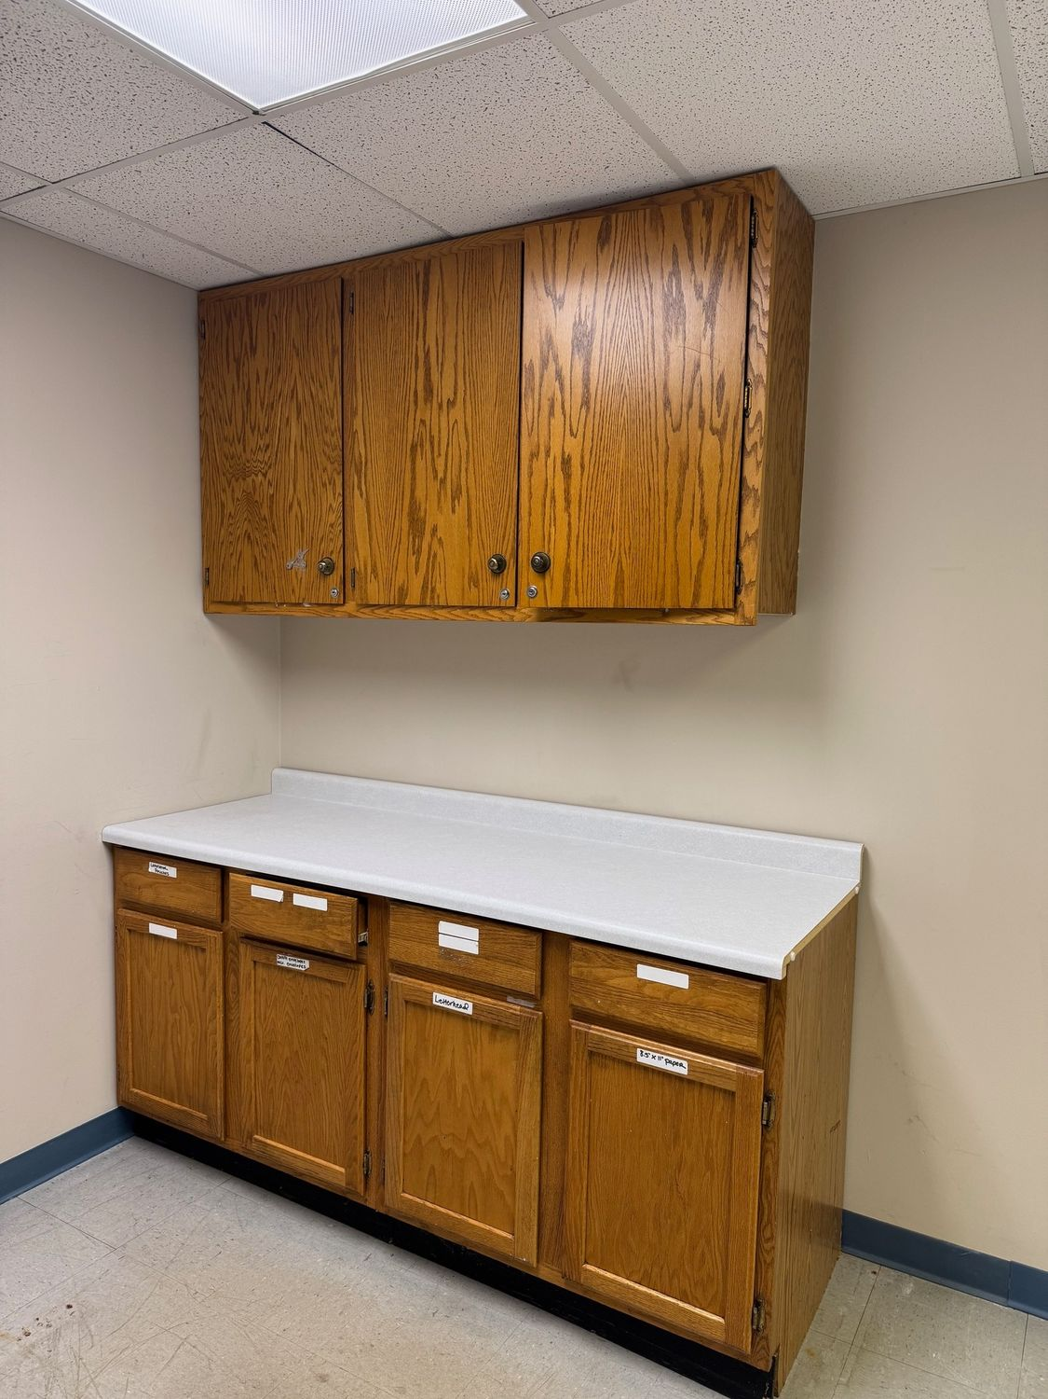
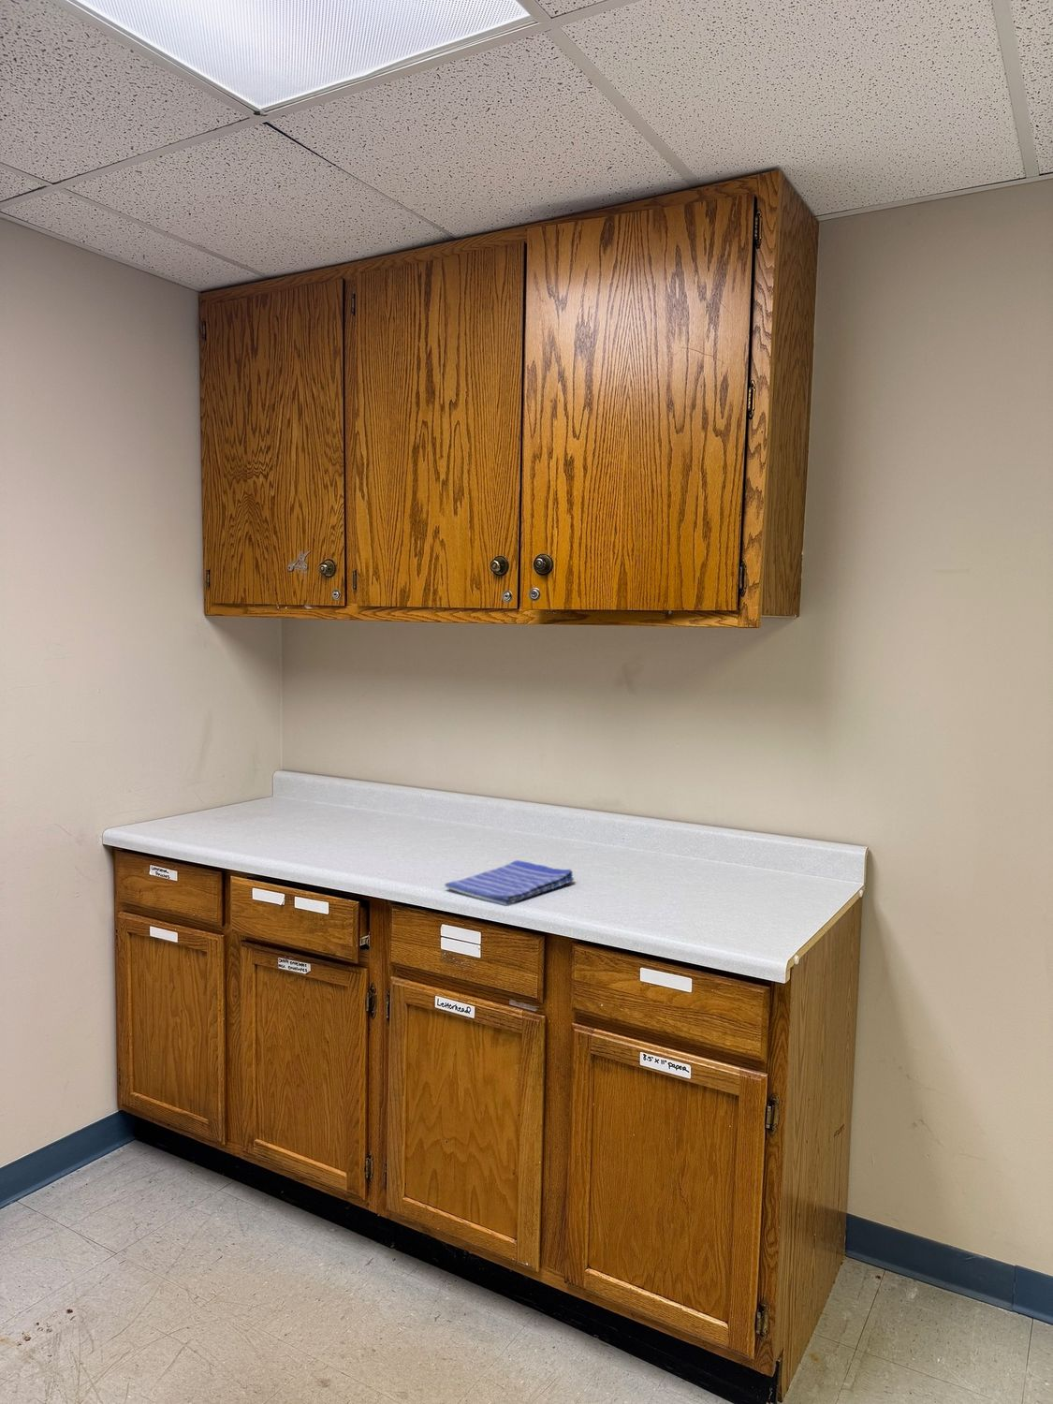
+ dish towel [444,859,575,907]
